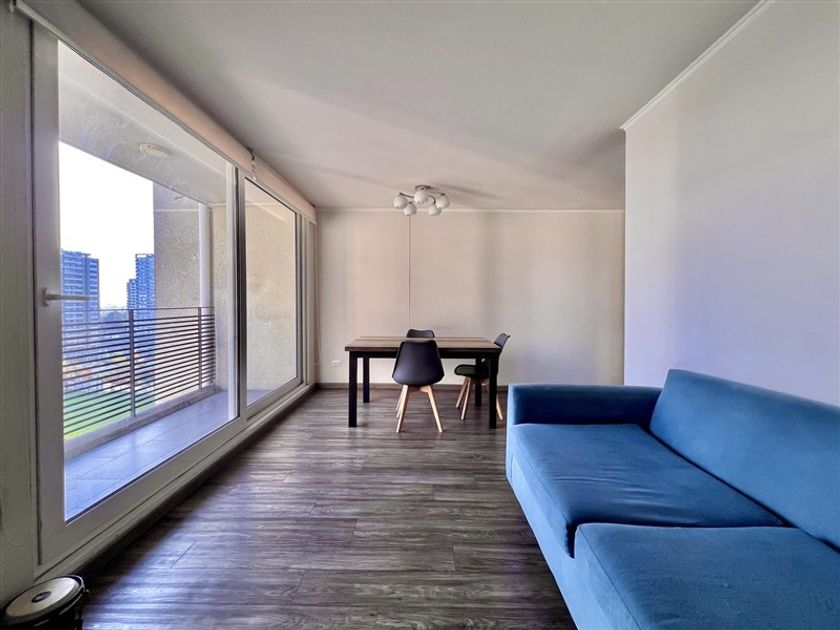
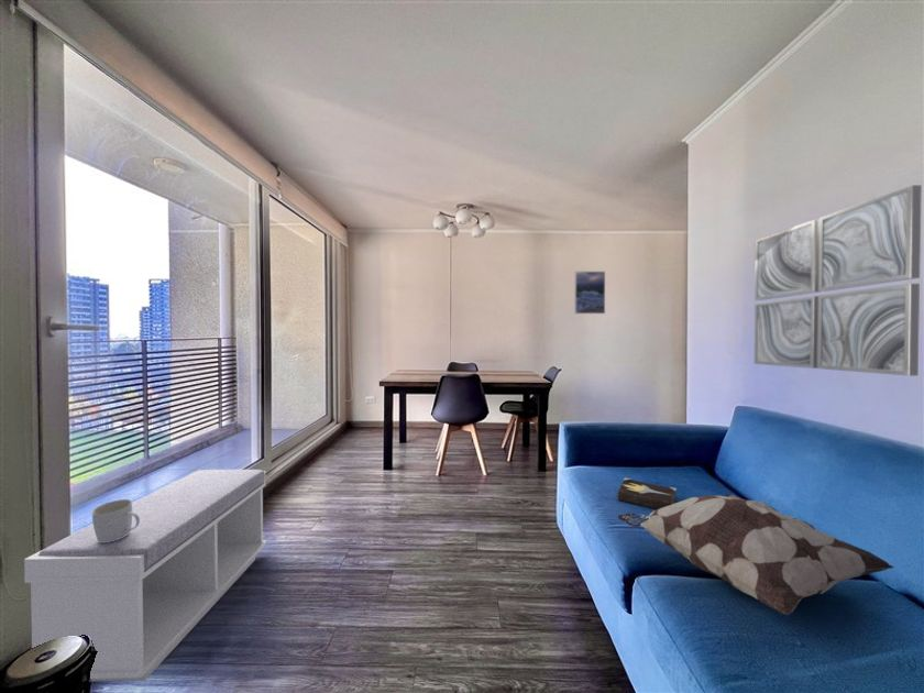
+ hardback book [617,476,678,510]
+ decorative pillow [616,494,895,616]
+ mug [91,498,140,542]
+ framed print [573,271,606,315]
+ bench [23,469,267,682]
+ wall art [754,184,923,377]
